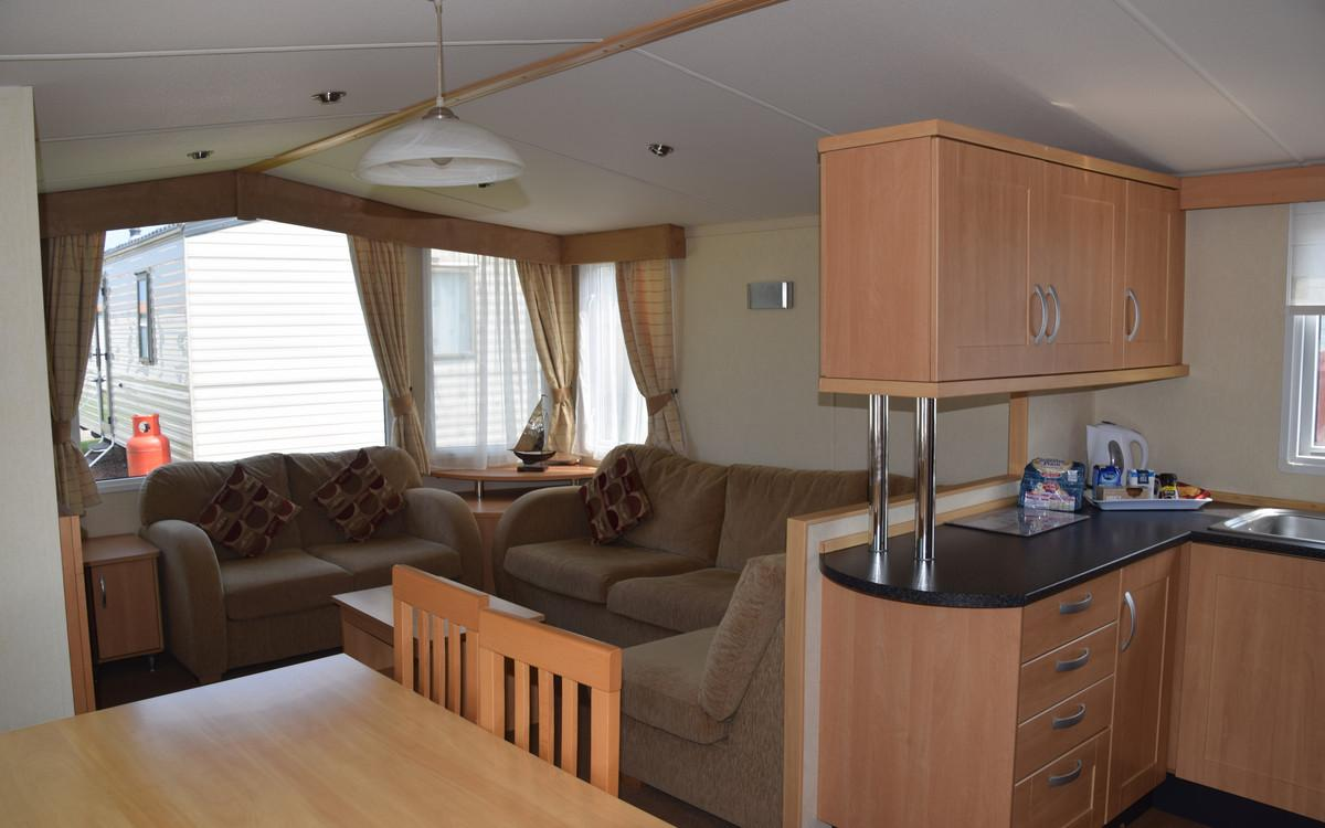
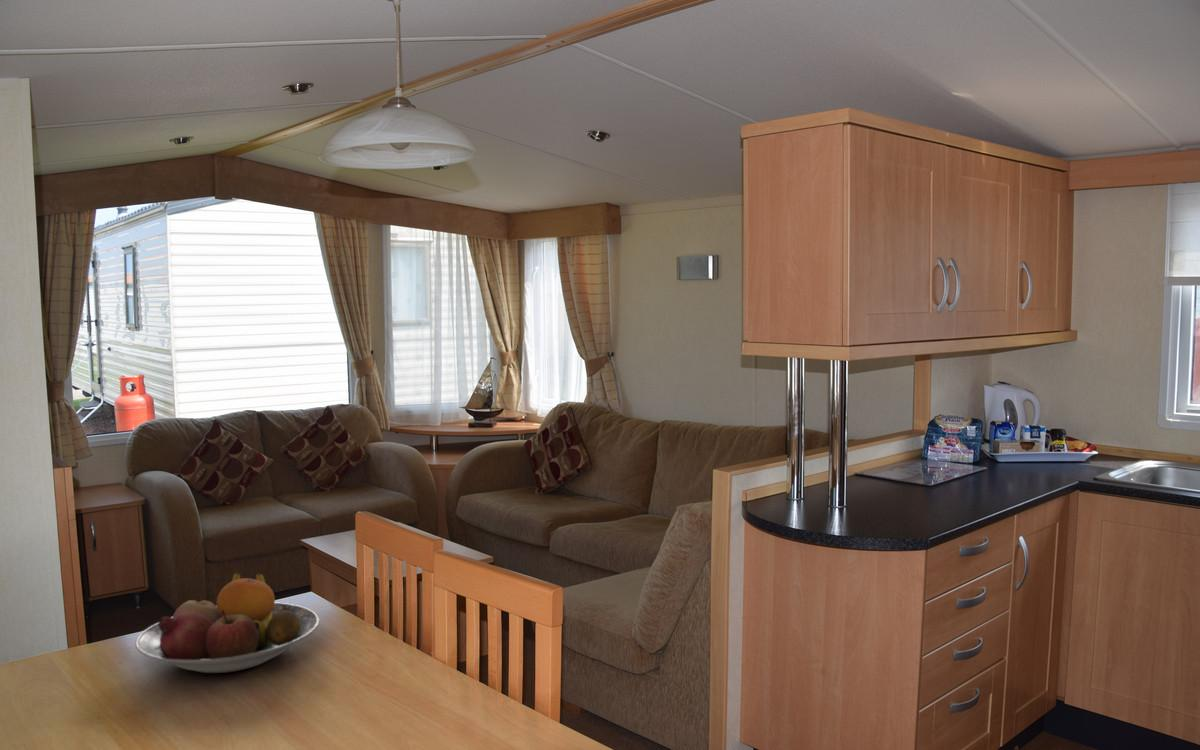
+ fruit bowl [134,571,320,674]
